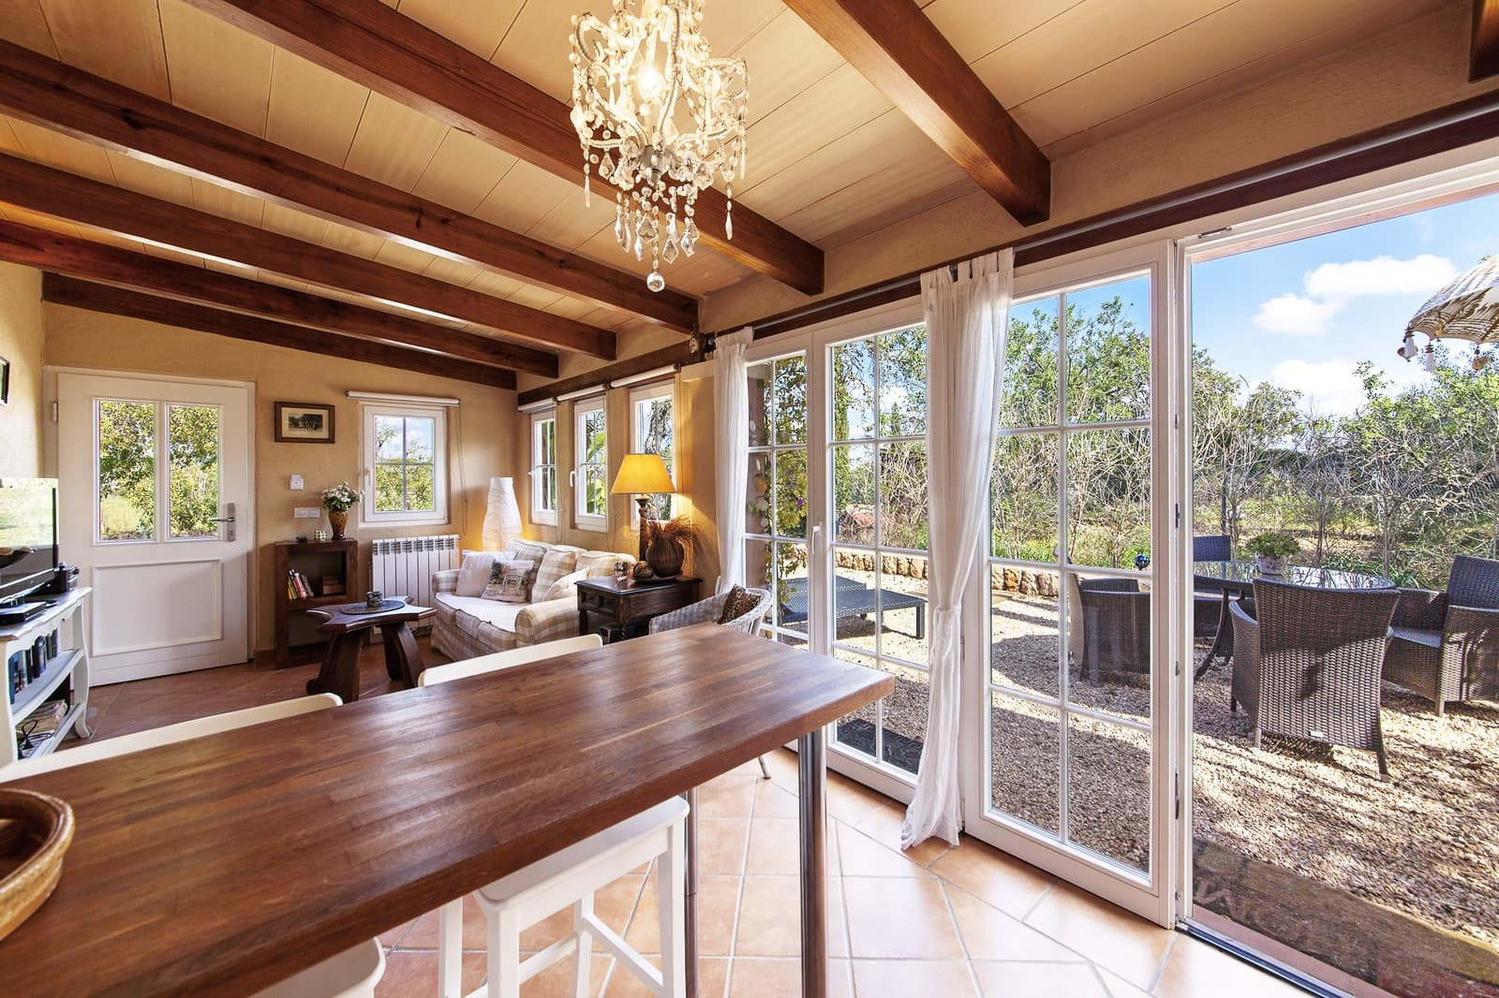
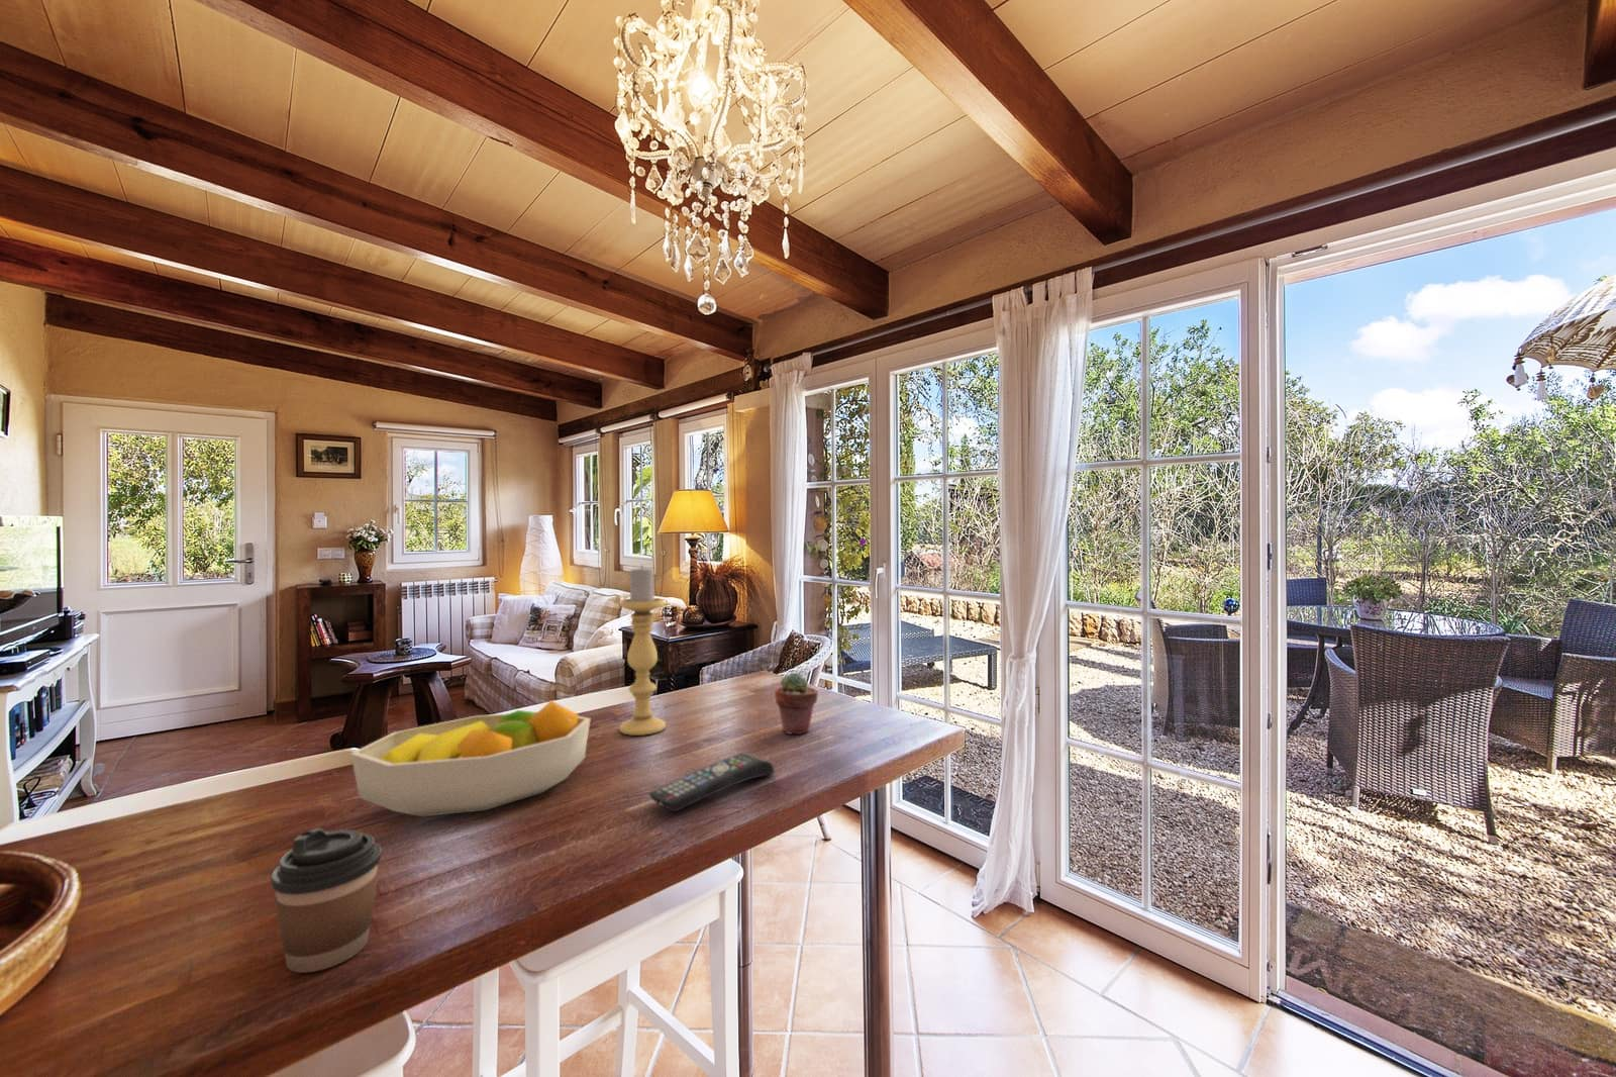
+ fruit bowl [350,700,592,817]
+ remote control [648,751,775,813]
+ potted succulent [774,672,819,736]
+ candle holder [619,564,667,737]
+ coffee cup [269,827,383,974]
